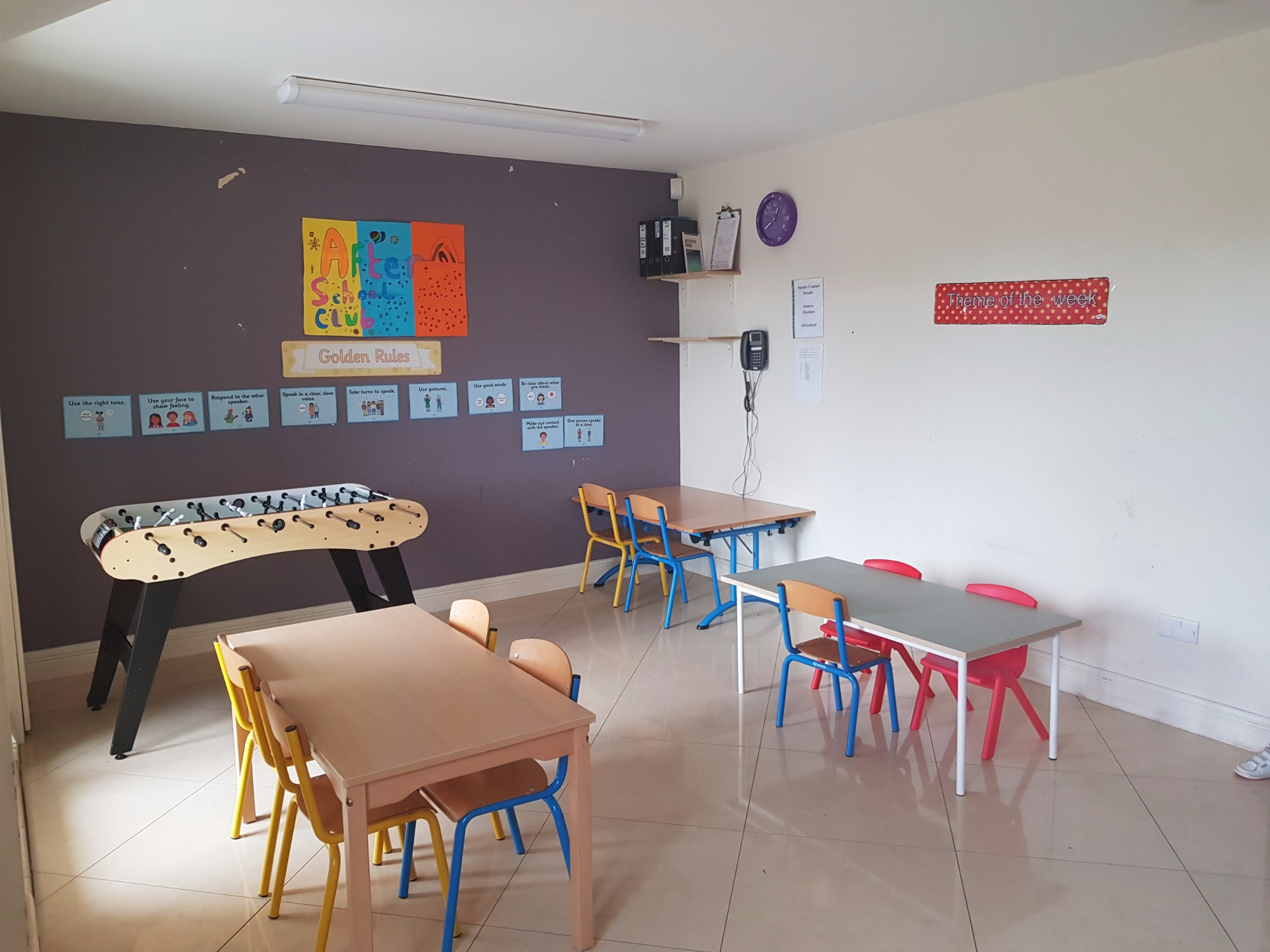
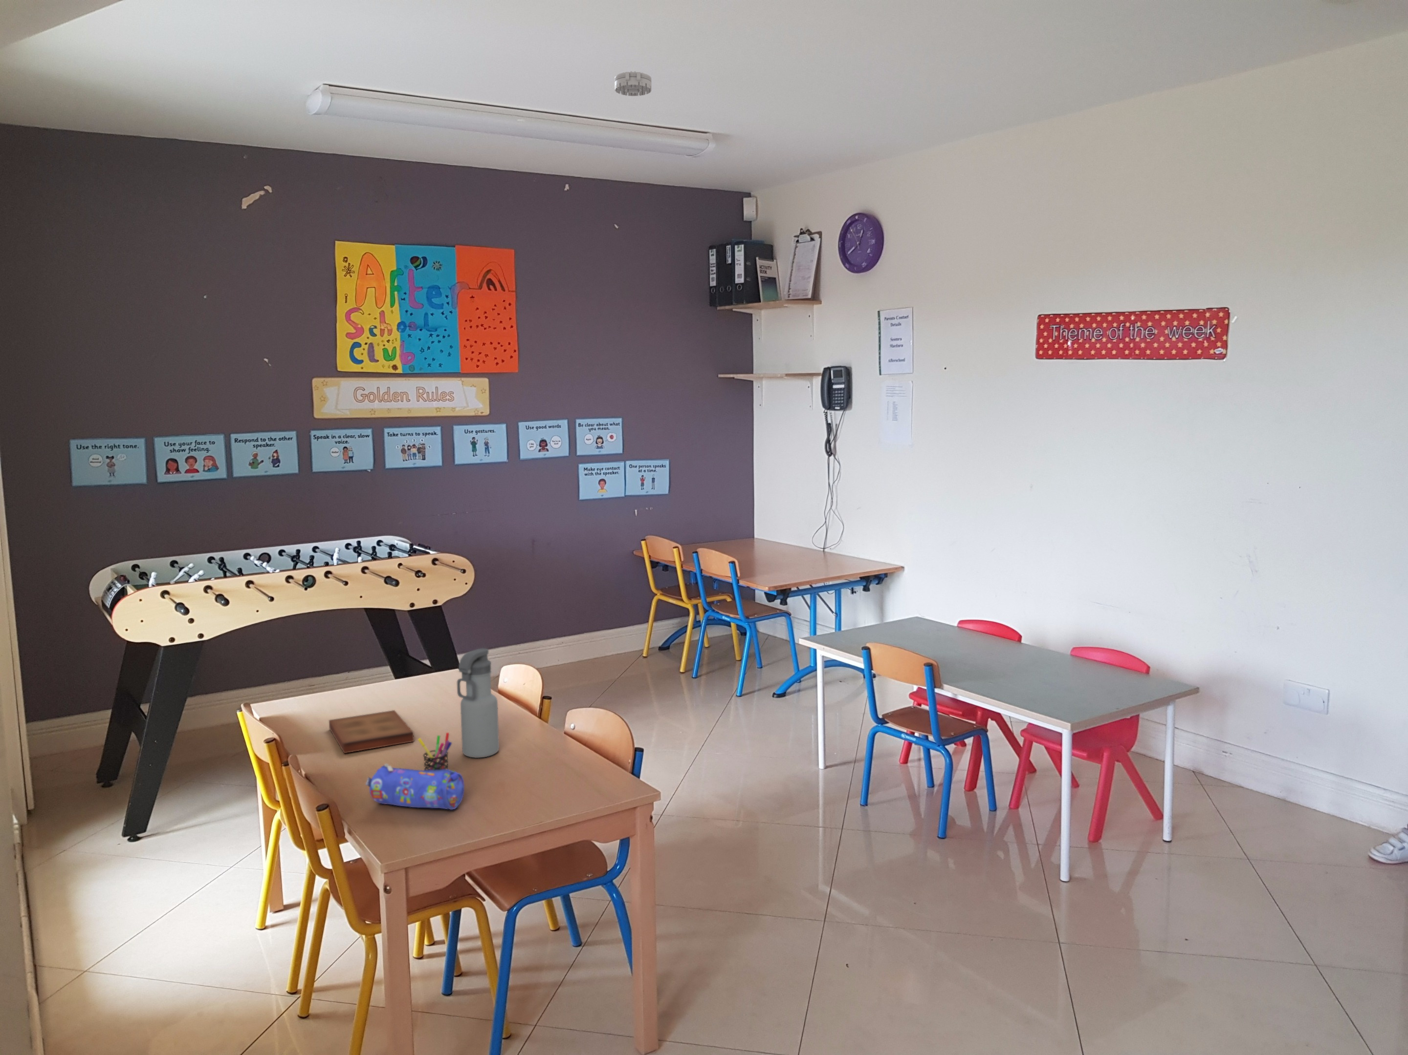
+ pen holder [418,733,452,770]
+ water bottle [457,647,500,758]
+ book [328,709,415,754]
+ pencil case [365,762,465,810]
+ smoke detector [614,71,652,96]
